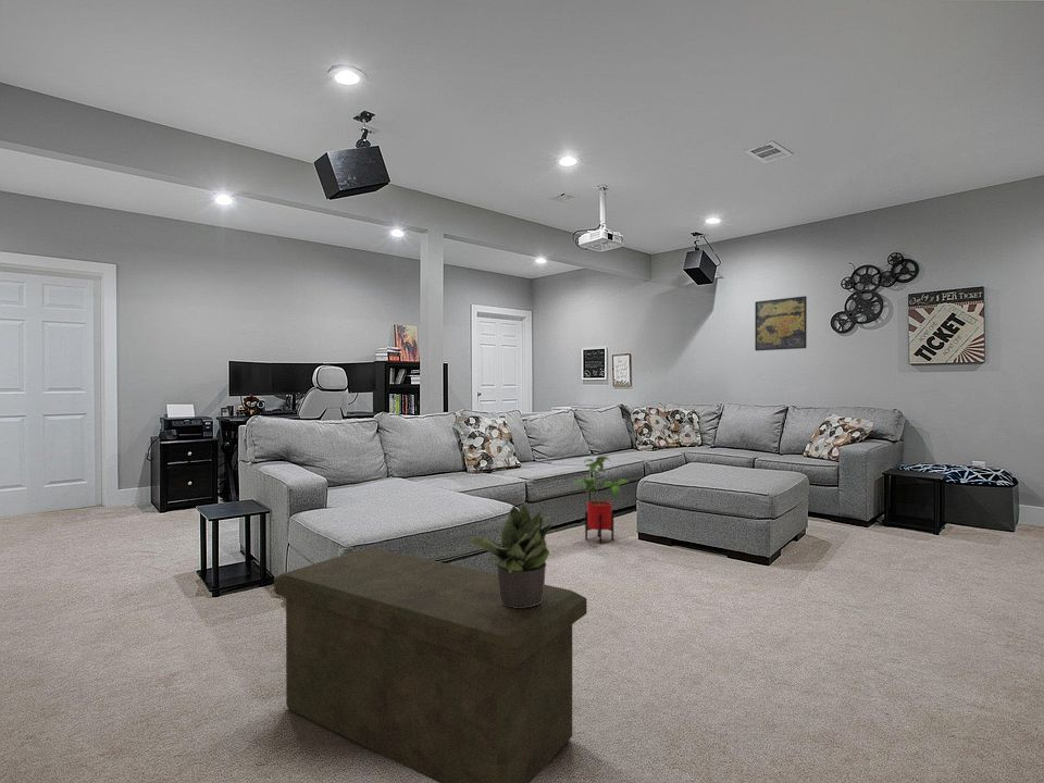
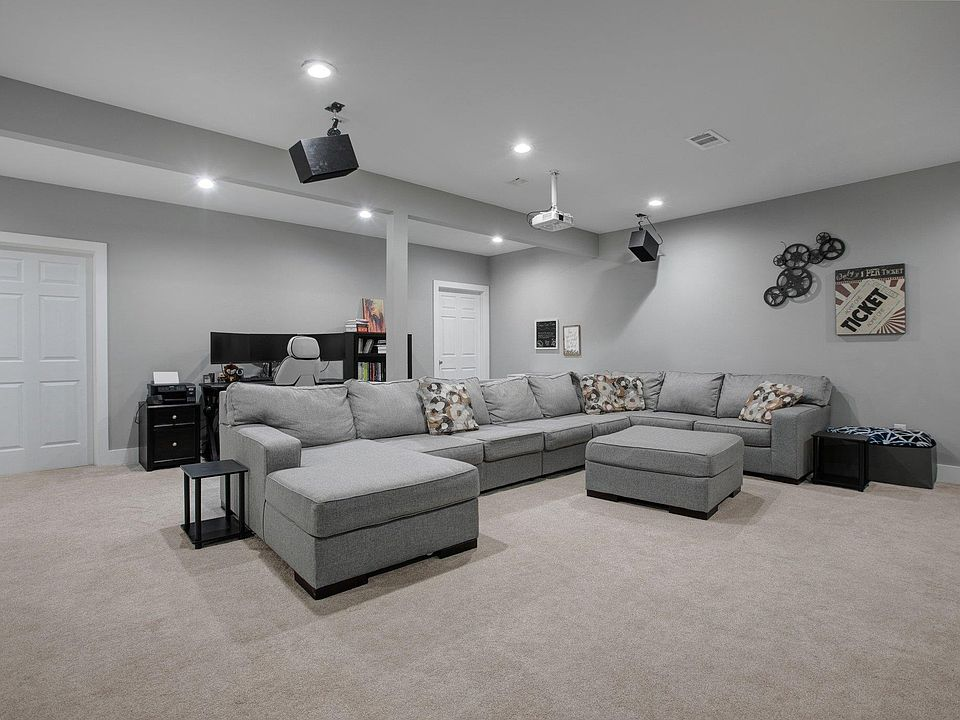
- storage bench [273,547,588,783]
- potted plant [469,502,558,608]
- house plant [572,456,629,544]
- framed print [754,295,808,352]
